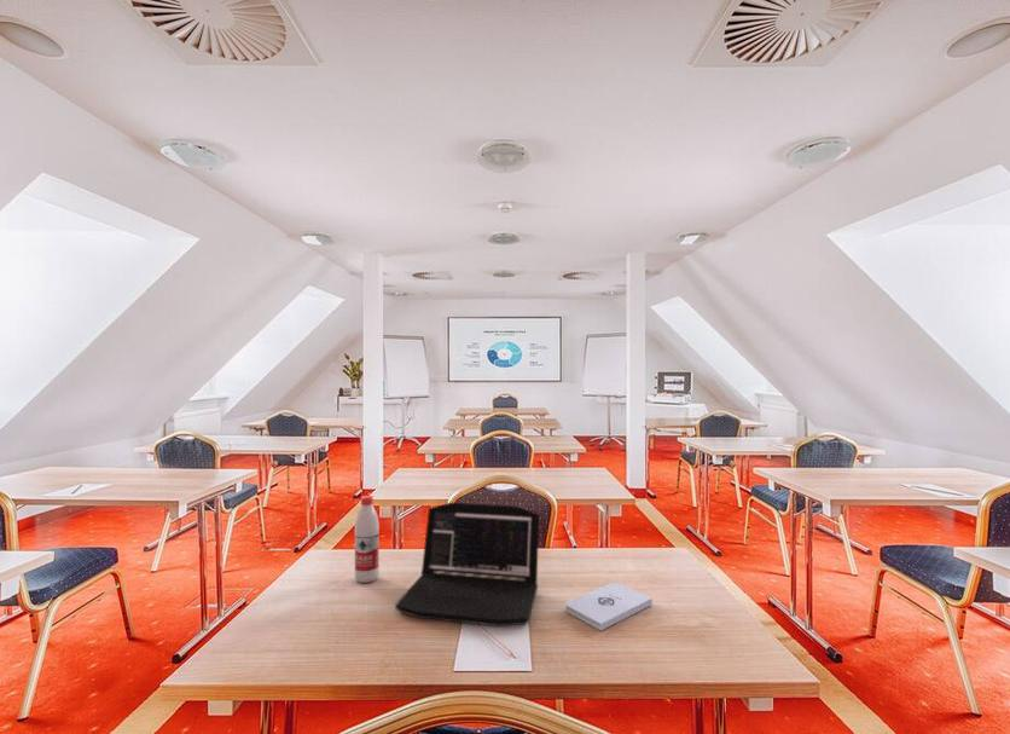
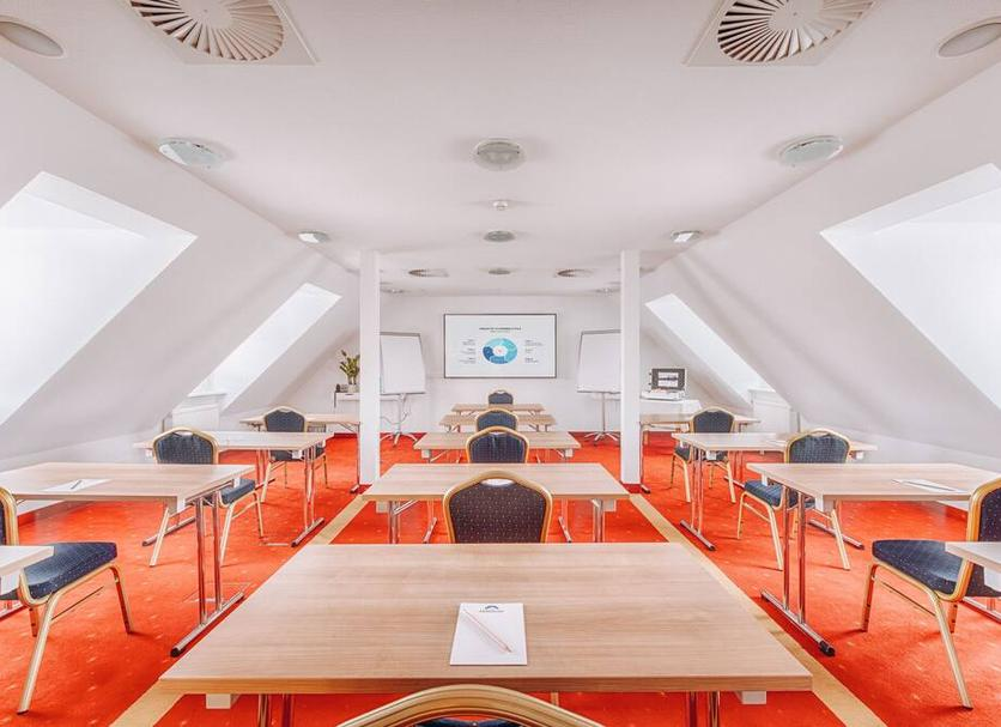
- laptop [394,502,540,628]
- water bottle [354,495,381,584]
- notepad [564,582,654,632]
